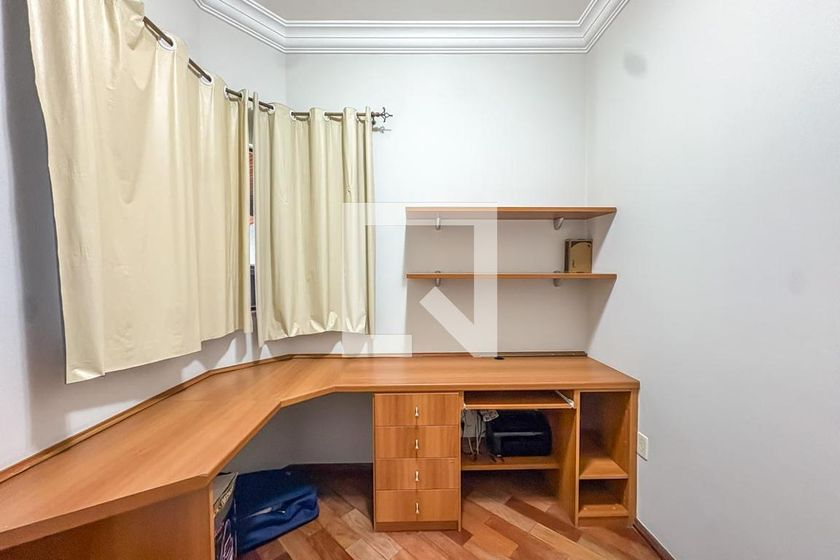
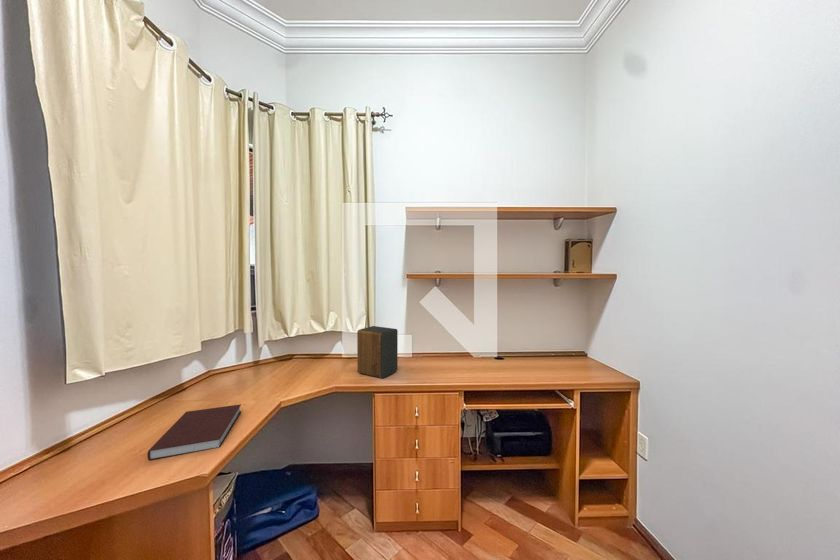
+ notebook [146,403,242,461]
+ speaker [356,325,399,379]
